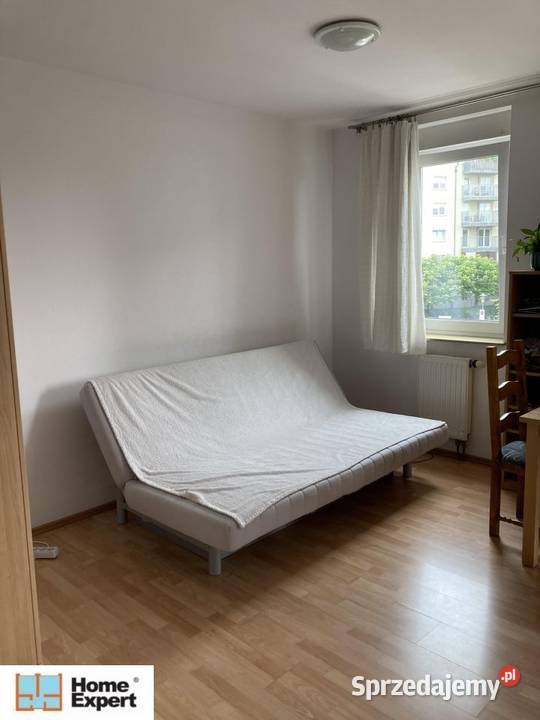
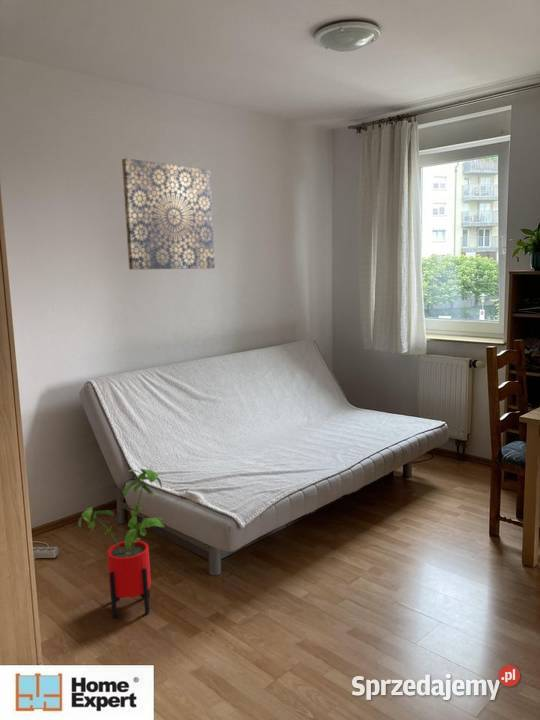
+ wall art [121,157,216,270]
+ house plant [77,468,166,619]
